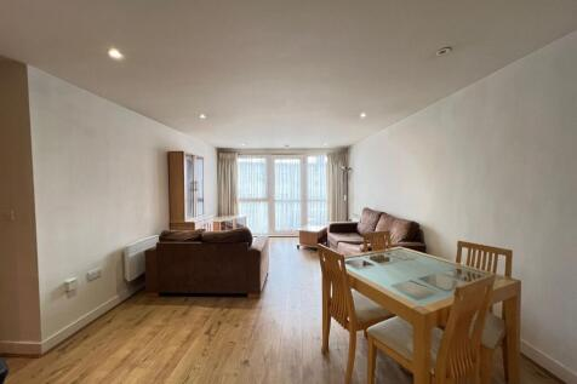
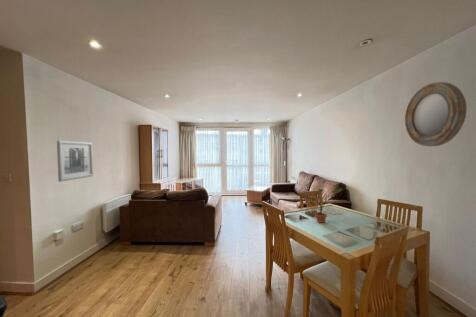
+ wall art [56,140,94,183]
+ potted plant [305,187,344,224]
+ home mirror [404,81,467,147]
